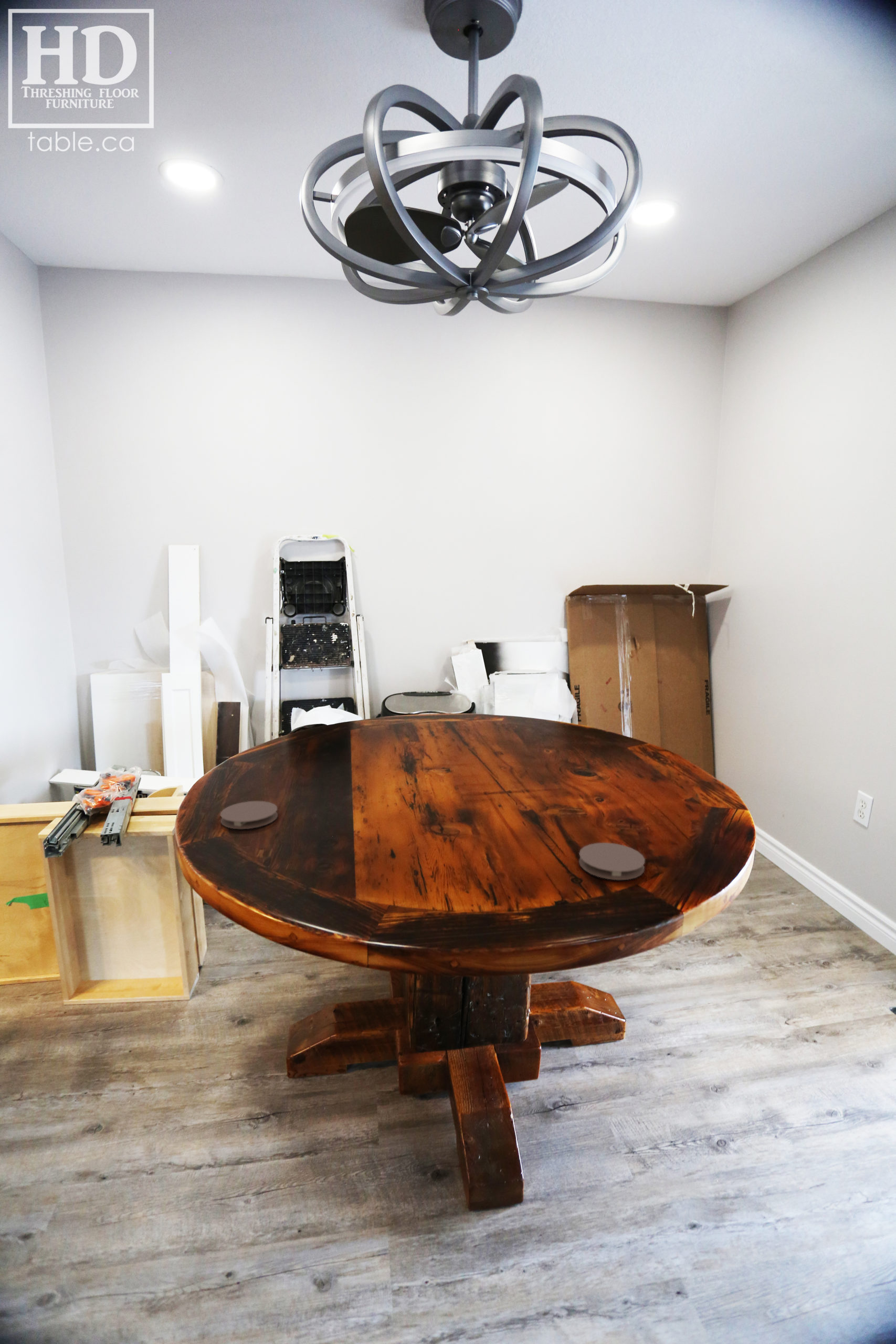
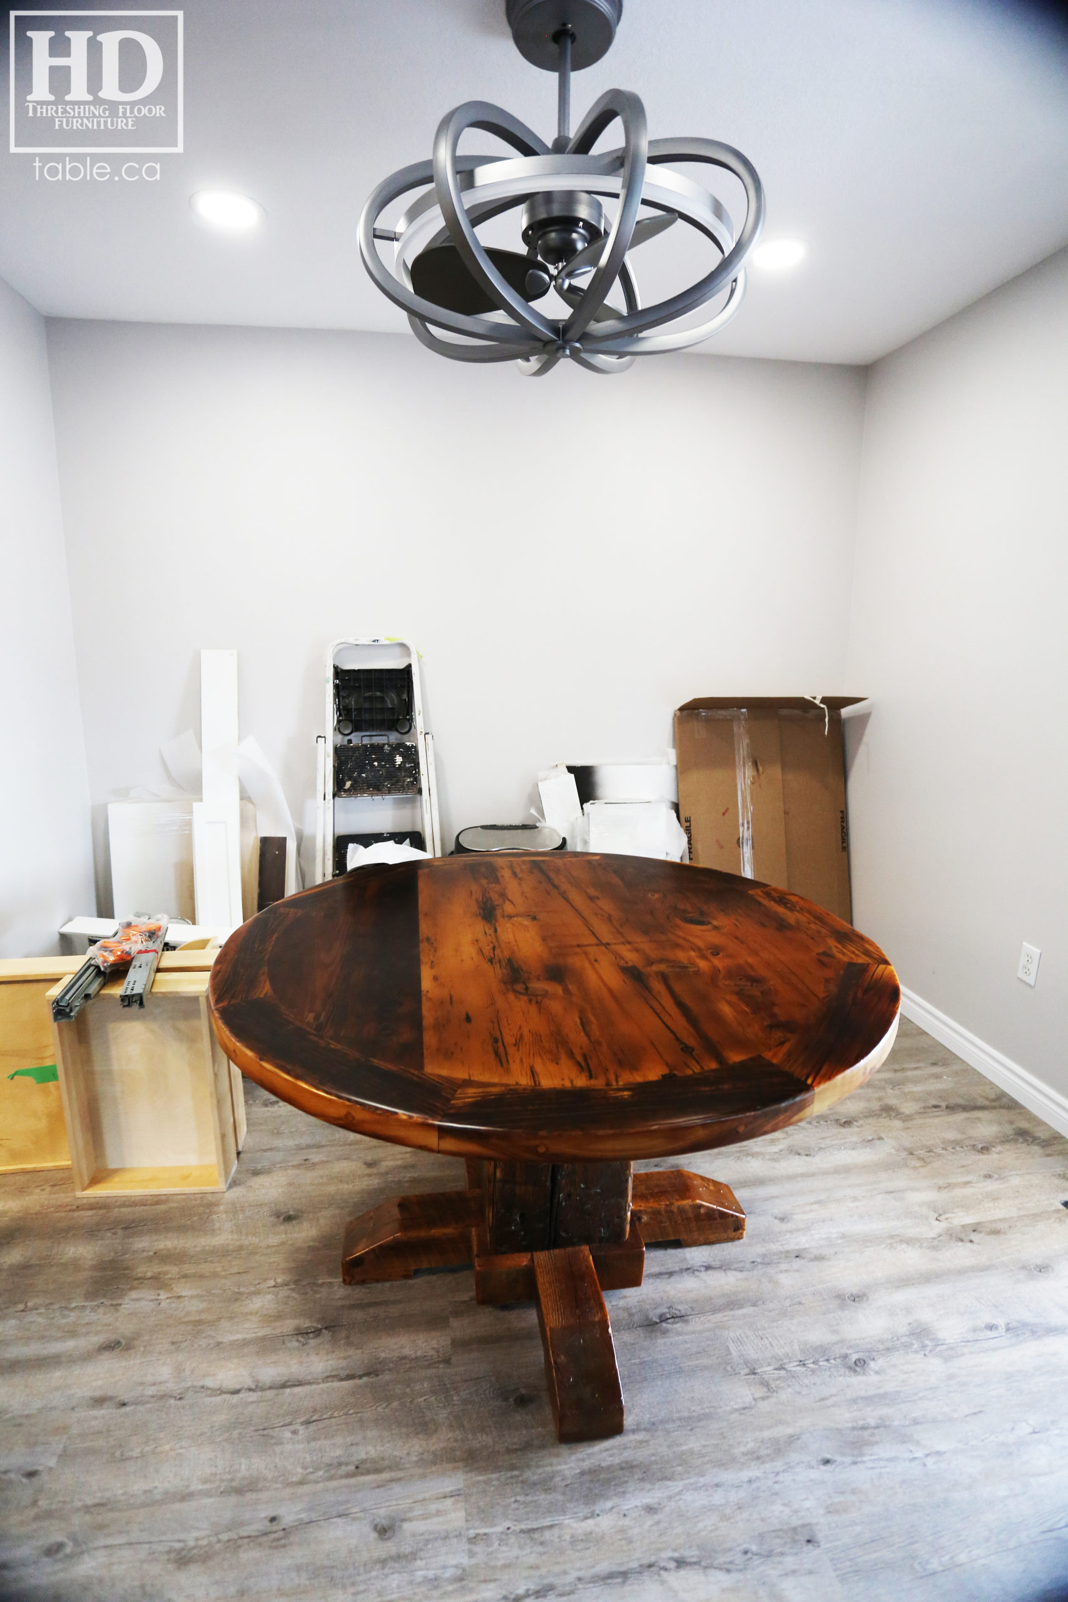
- coaster [220,801,278,829]
- coaster [578,842,646,880]
